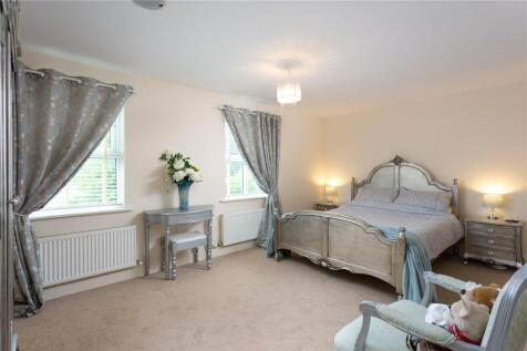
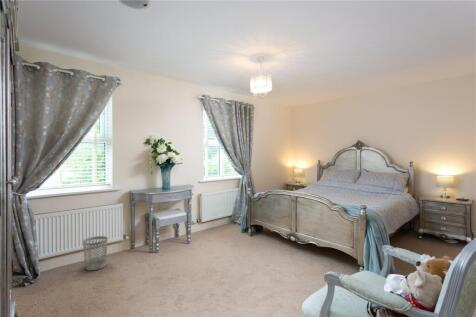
+ wastebasket [82,235,109,271]
